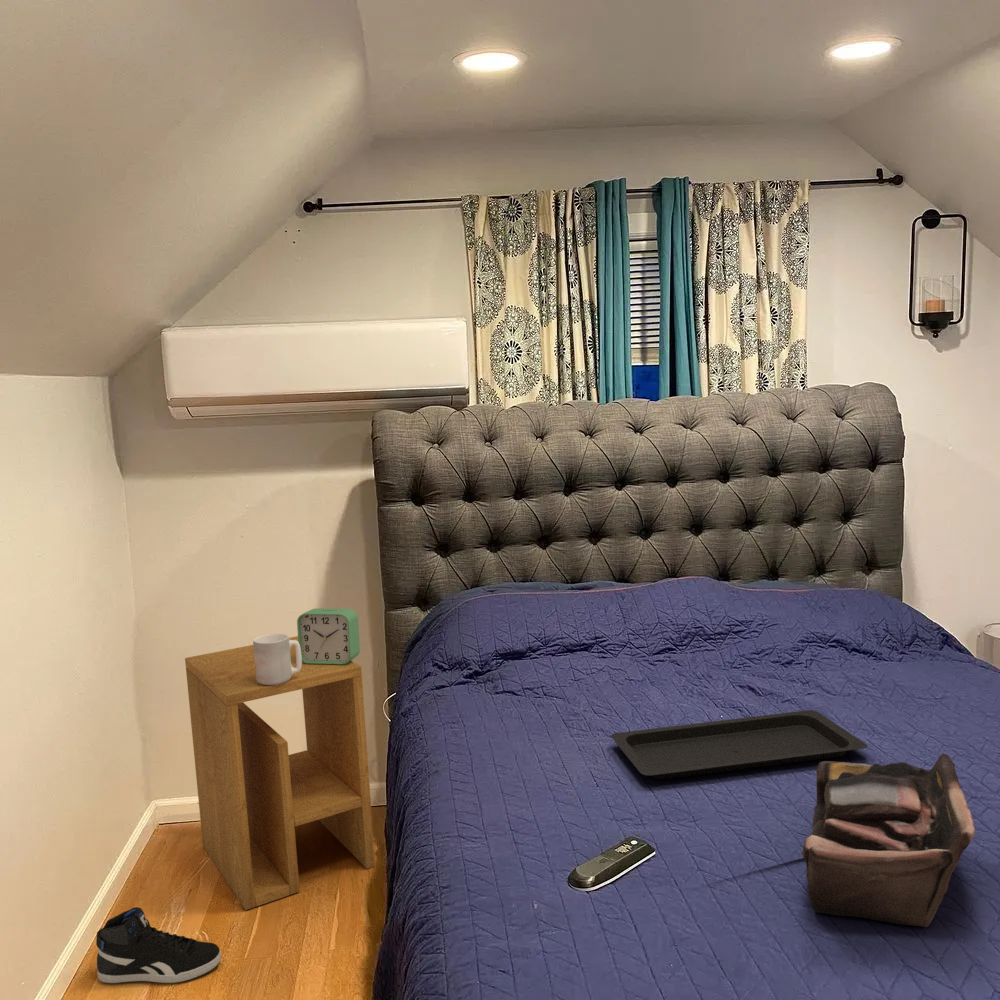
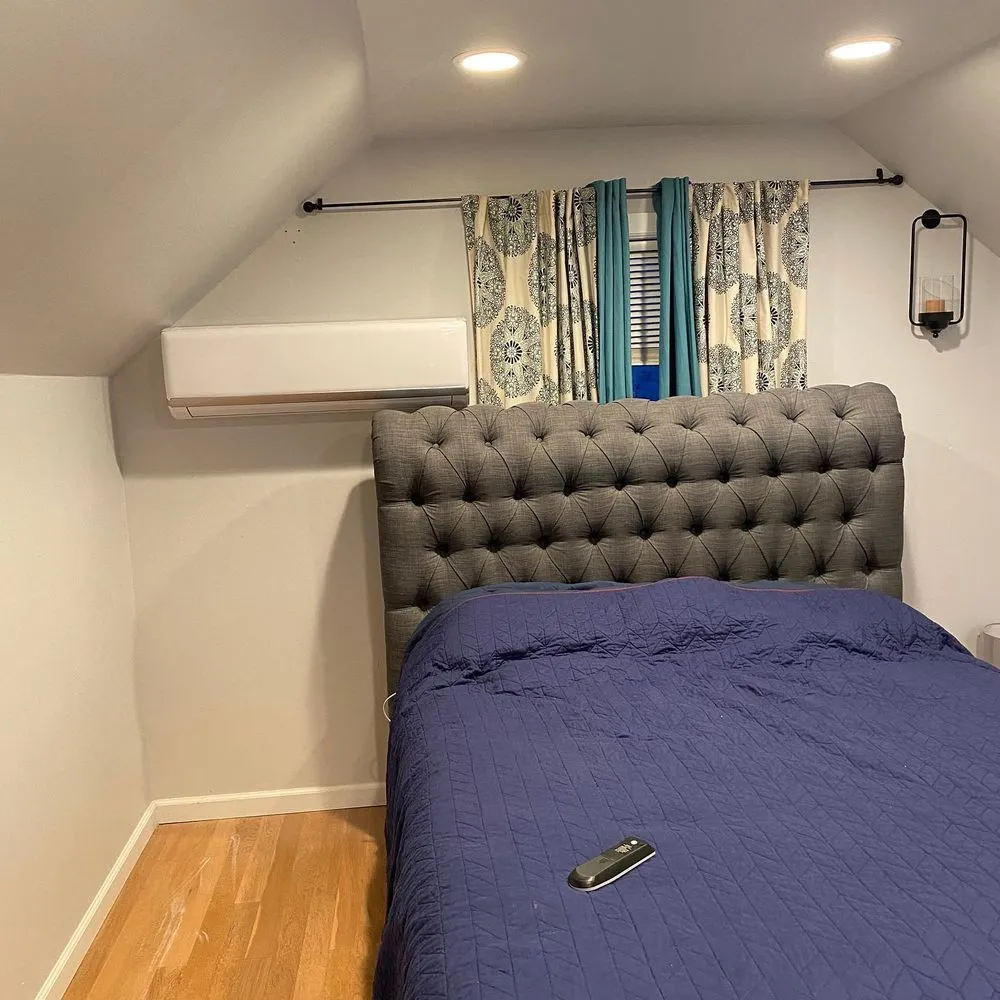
- mug [252,633,302,685]
- alarm clock [296,608,361,664]
- serving tray [610,709,868,780]
- tote bag [801,752,976,928]
- sneaker [95,906,222,984]
- side table [184,635,376,911]
